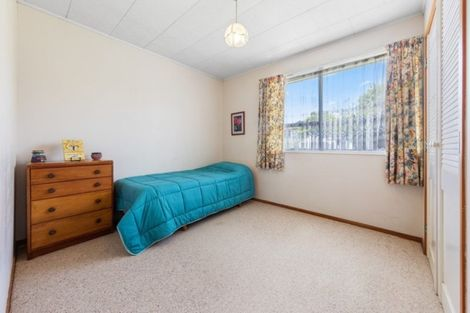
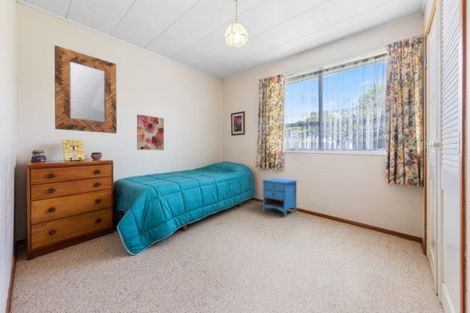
+ wall art [136,114,165,151]
+ home mirror [54,45,118,134]
+ nightstand [262,177,298,218]
